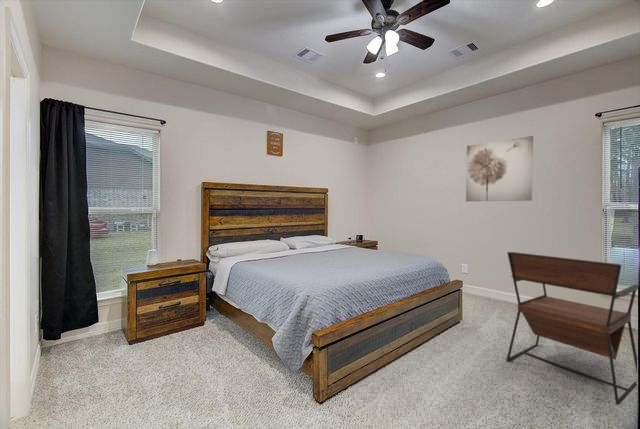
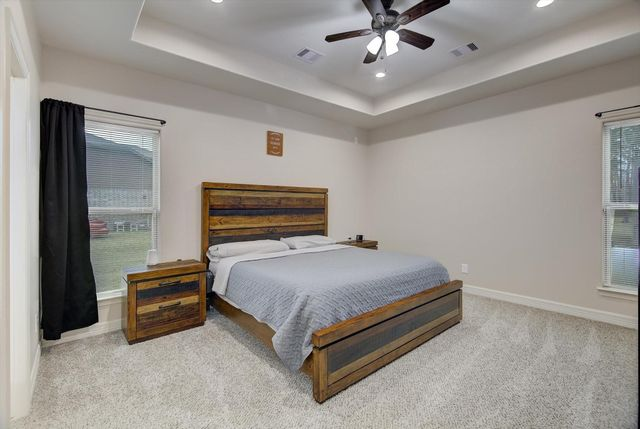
- chair [506,251,639,406]
- wall art [465,135,534,203]
